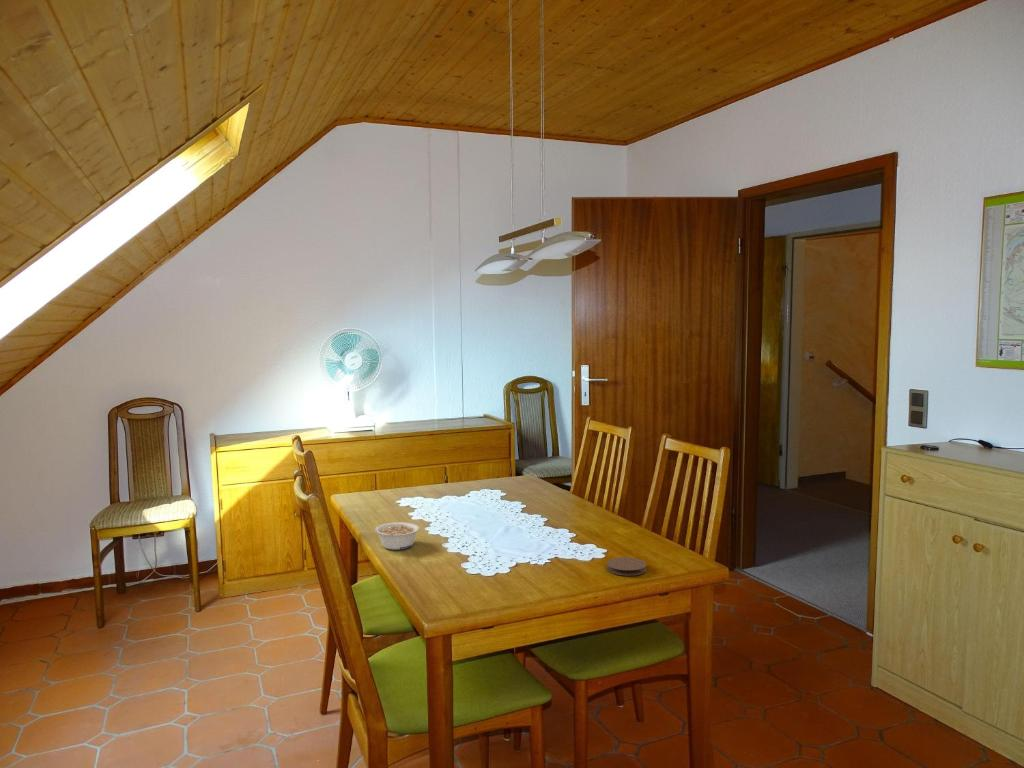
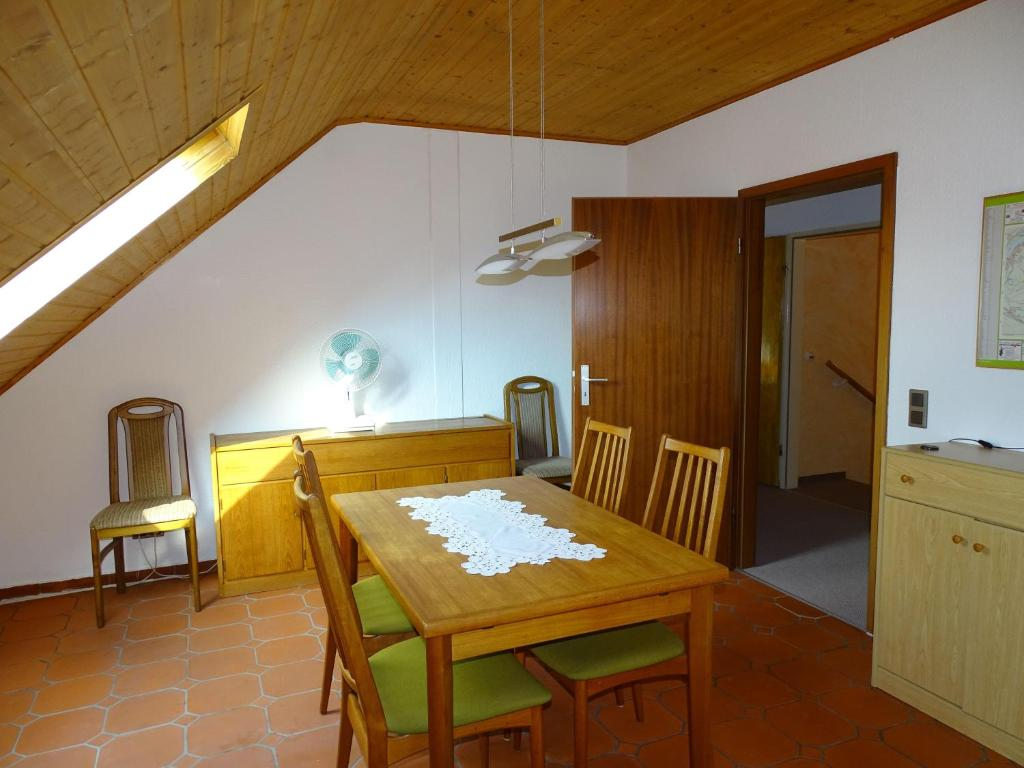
- coaster [606,556,647,577]
- legume [374,521,420,551]
